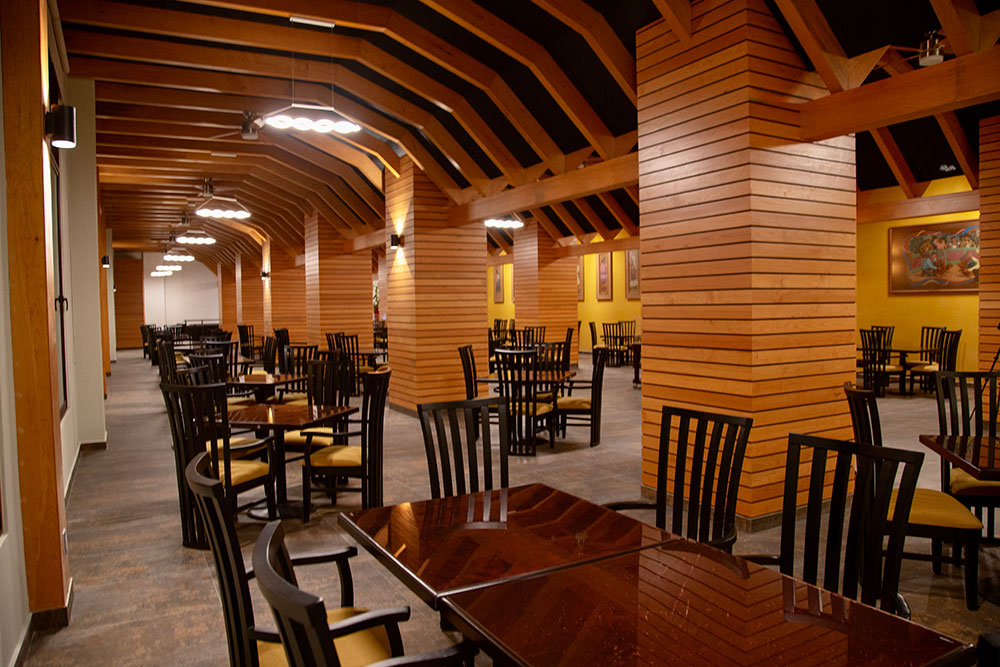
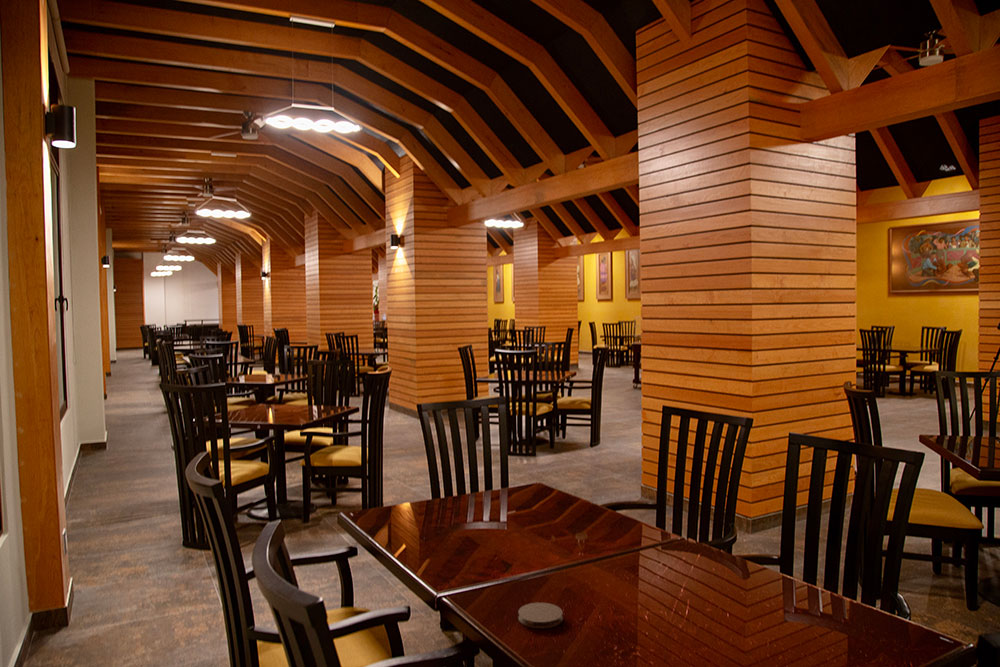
+ coaster [517,602,564,629]
